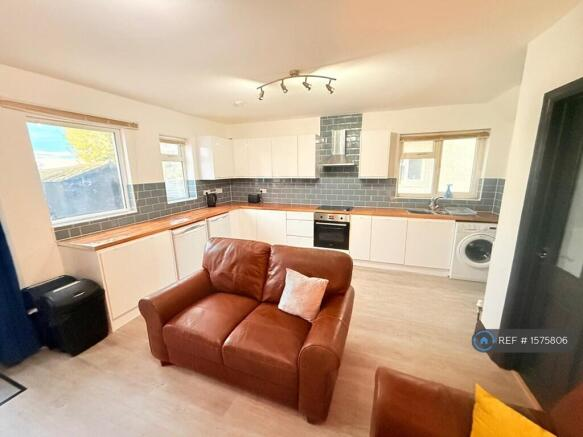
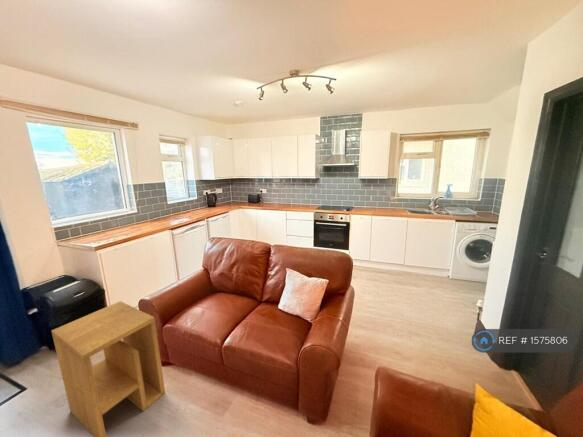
+ side table [51,300,166,437]
